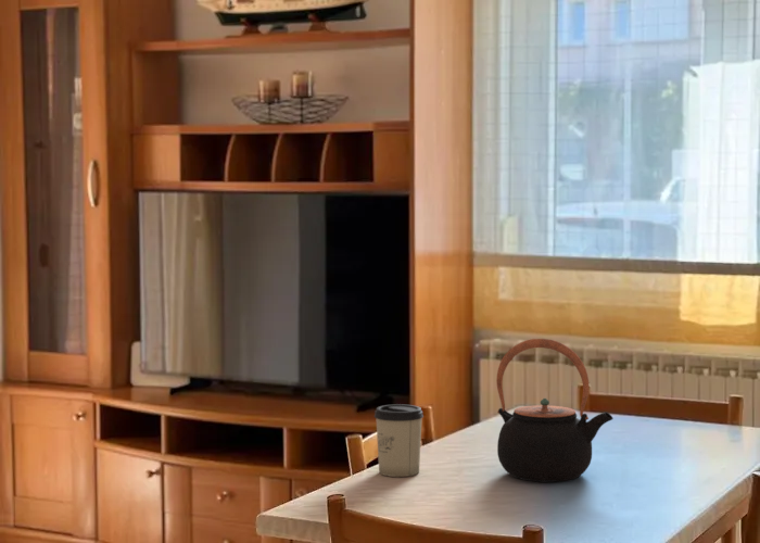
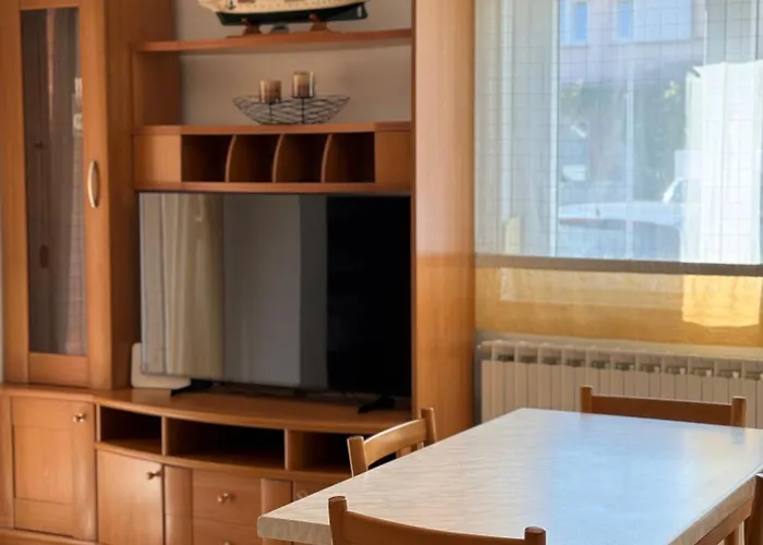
- cup [373,403,425,478]
- teapot [495,338,615,483]
